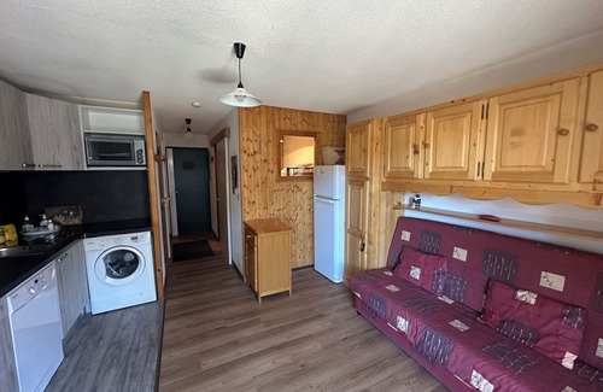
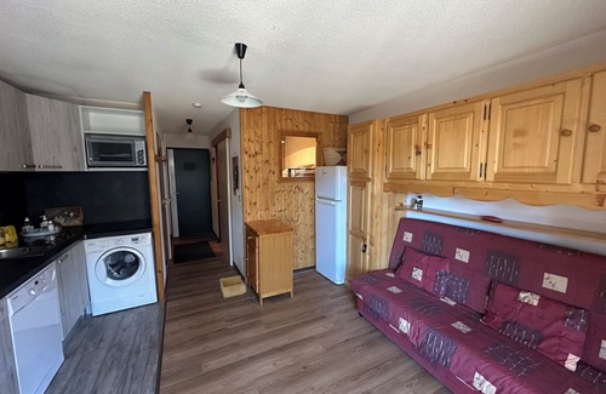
+ storage bin [219,275,247,299]
